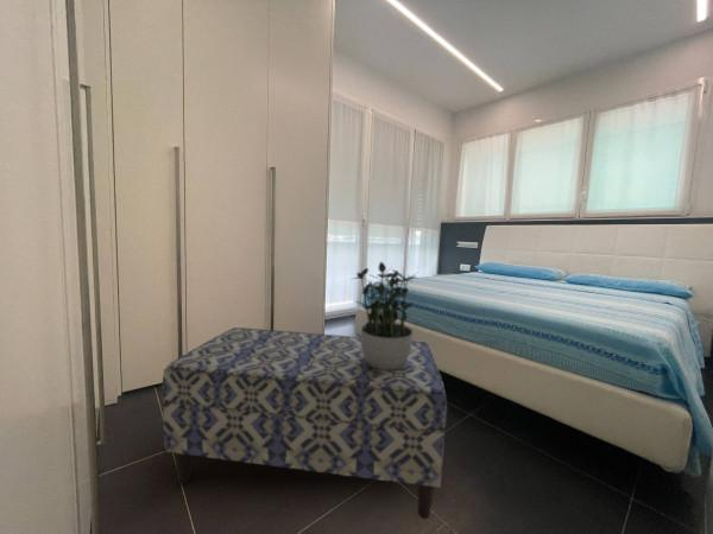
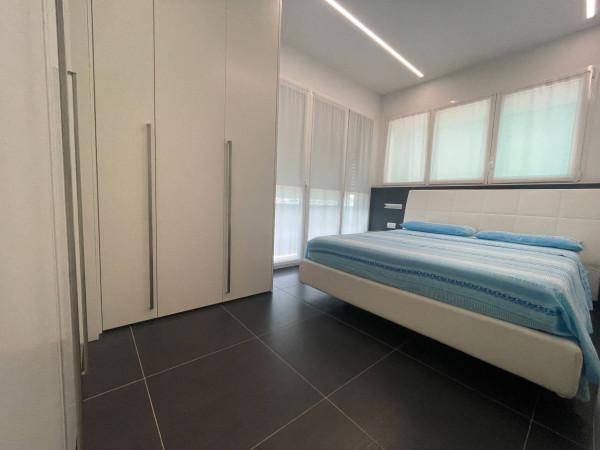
- potted plant [352,261,421,370]
- bench [162,326,448,520]
